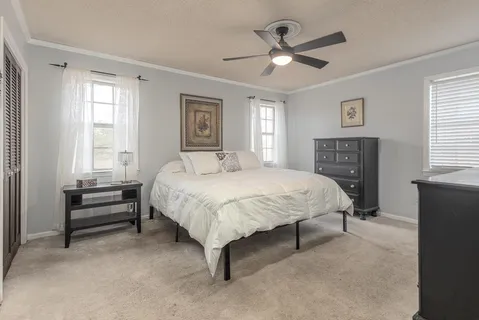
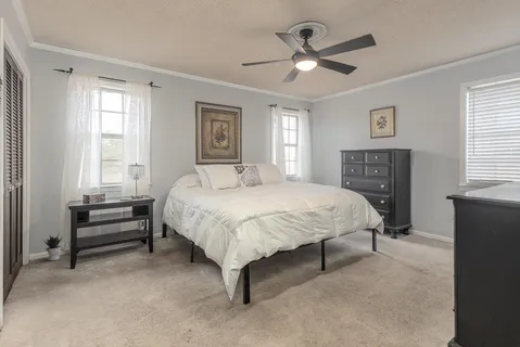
+ potted plant [41,232,63,261]
